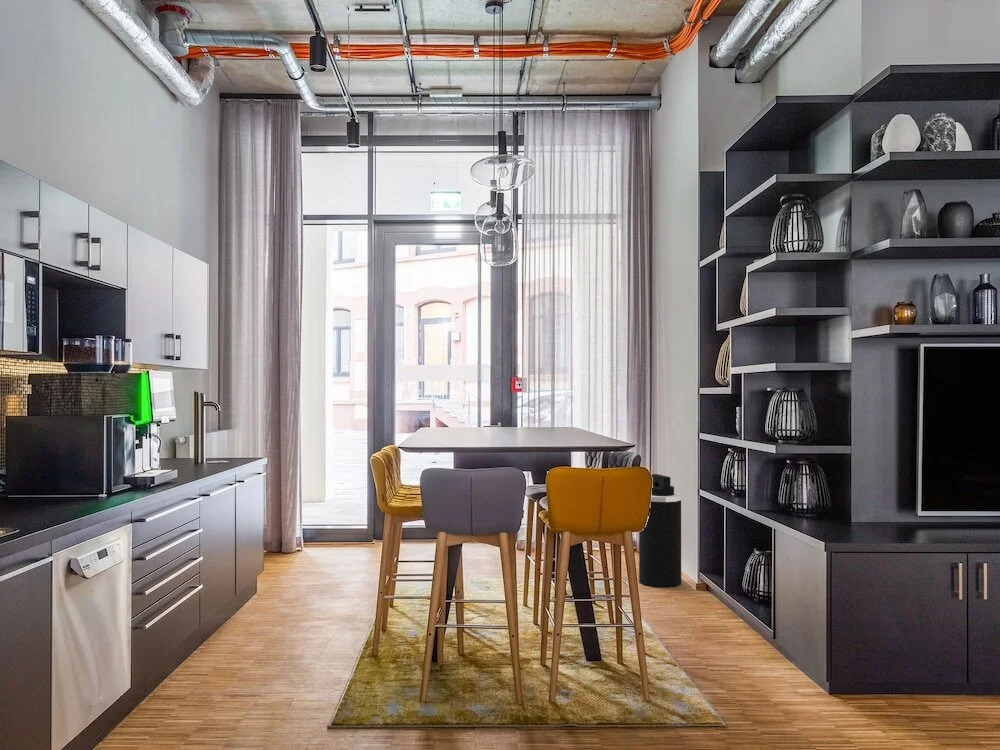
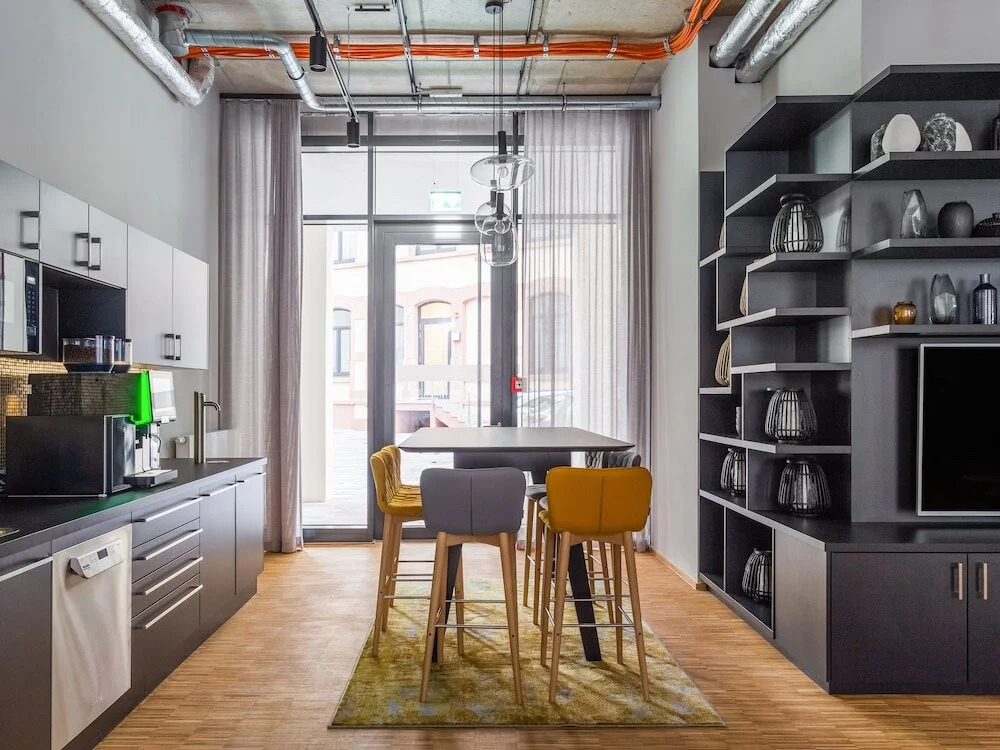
- trash can [638,473,682,589]
